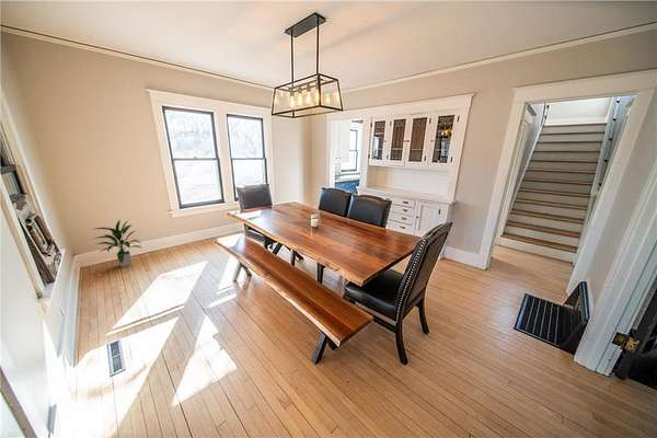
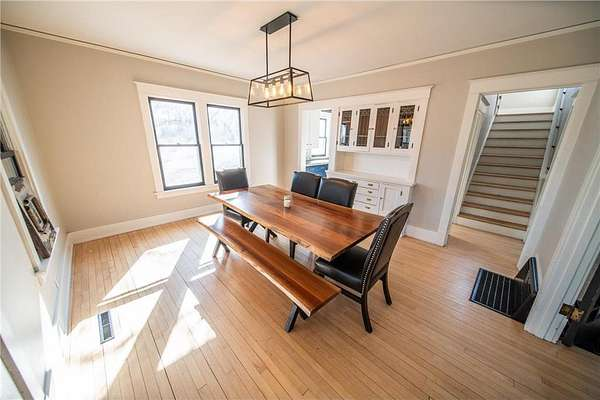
- indoor plant [91,218,142,268]
